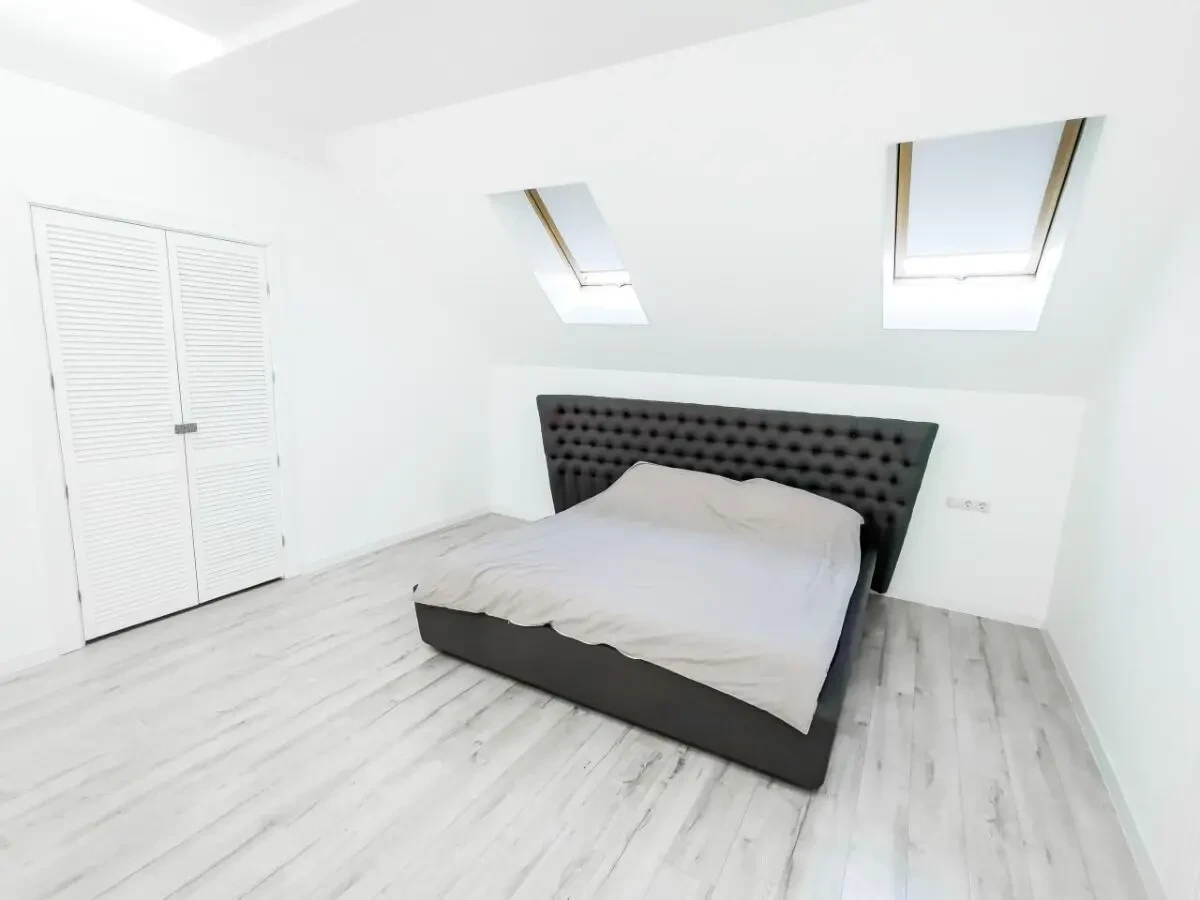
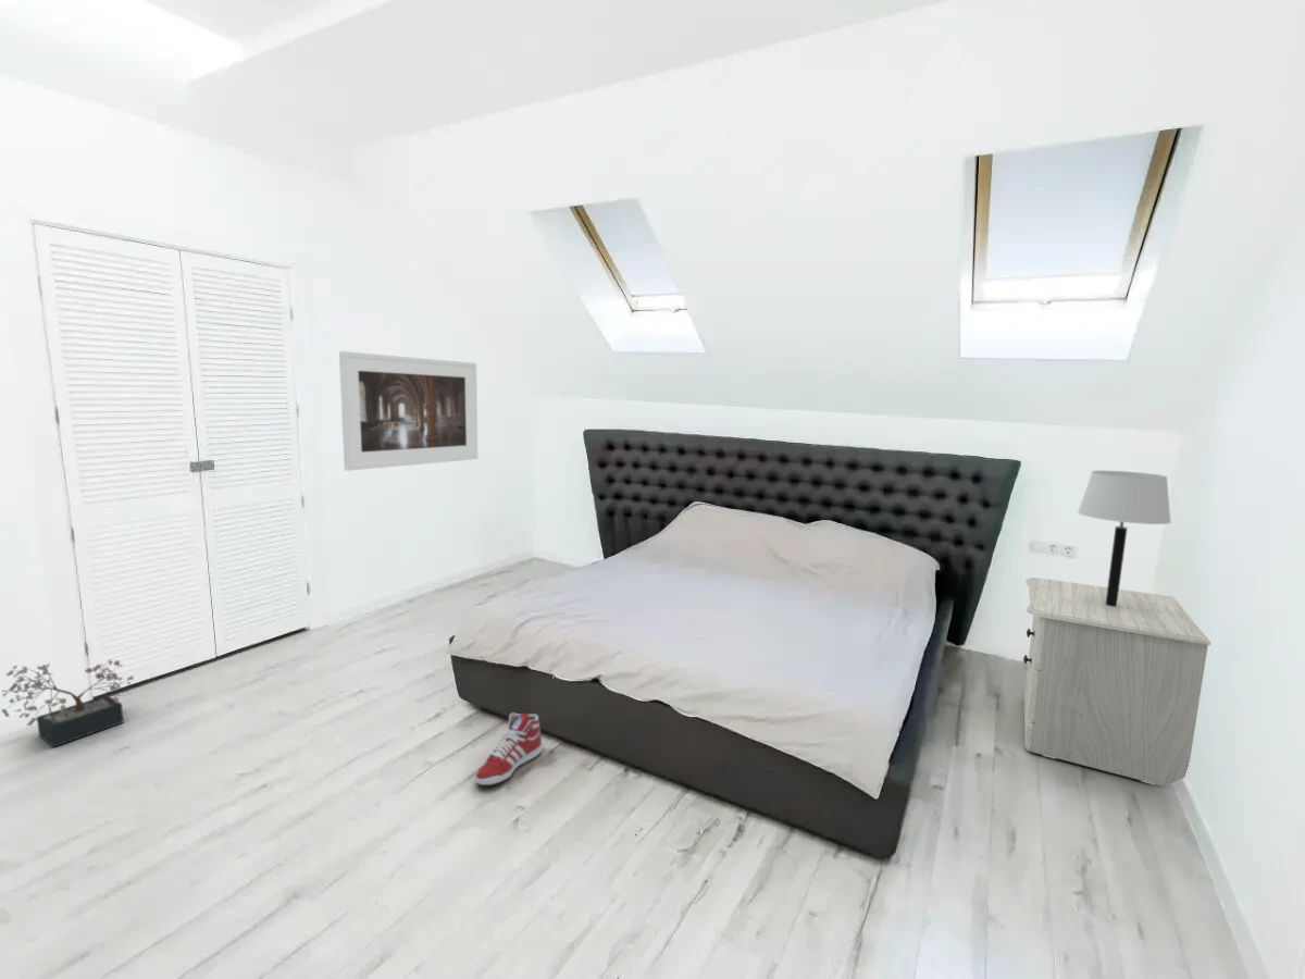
+ nightstand [1022,577,1211,788]
+ table lamp [1077,470,1172,607]
+ decorative plant [0,659,135,748]
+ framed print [338,350,478,472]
+ sneaker [474,711,543,786]
